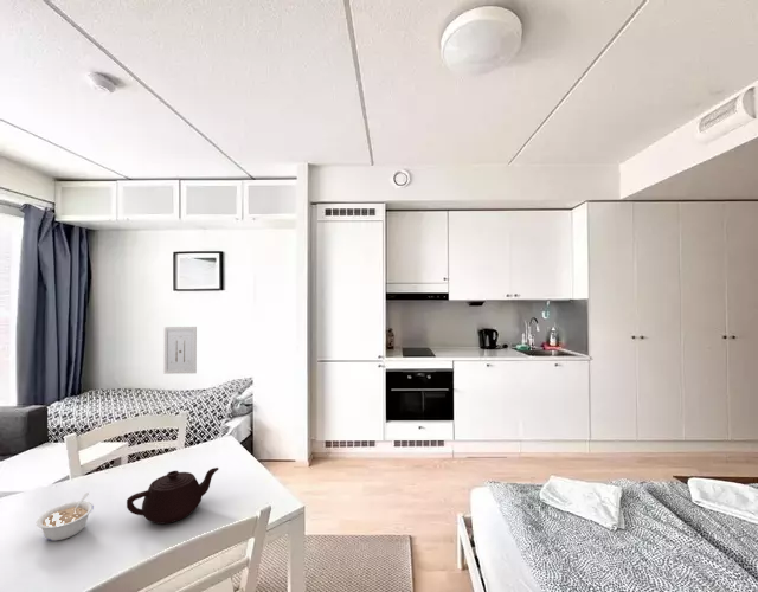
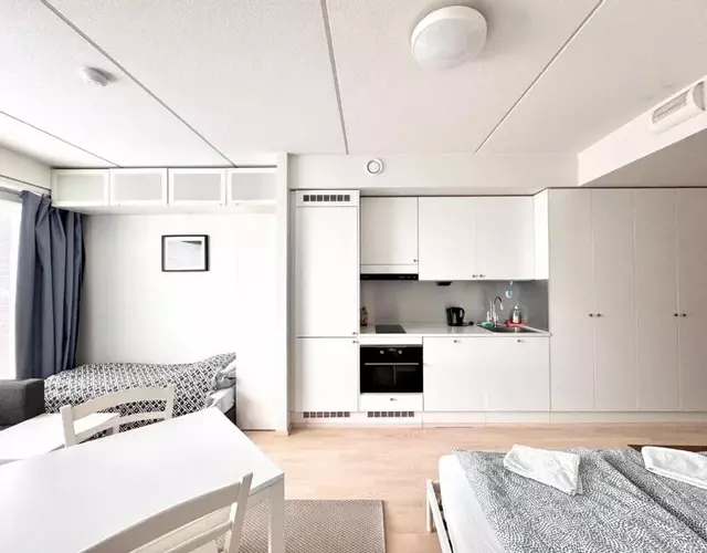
- legume [36,491,95,542]
- teapot [126,466,219,525]
- wall art [163,326,198,375]
